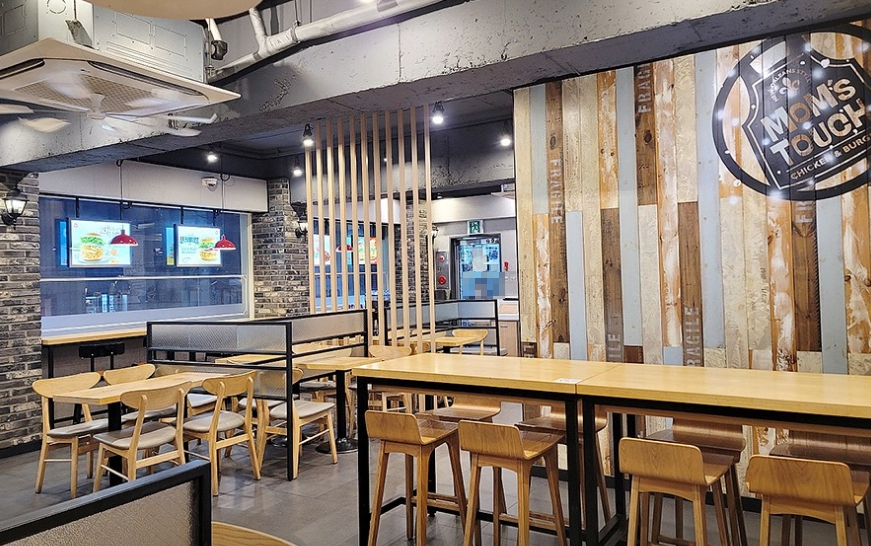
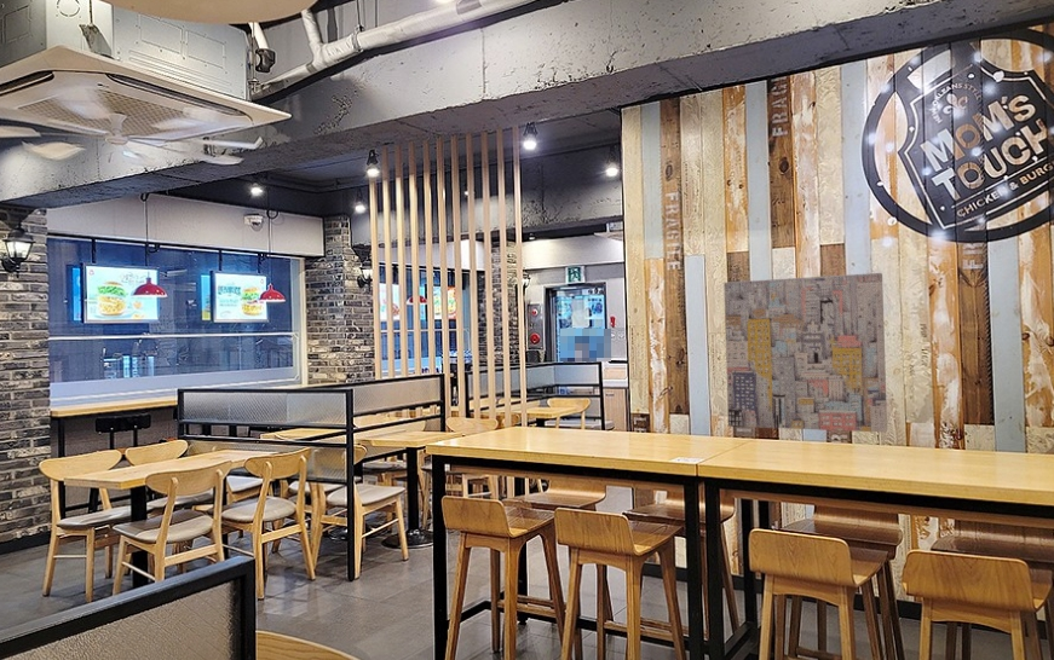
+ wall art [722,272,888,434]
